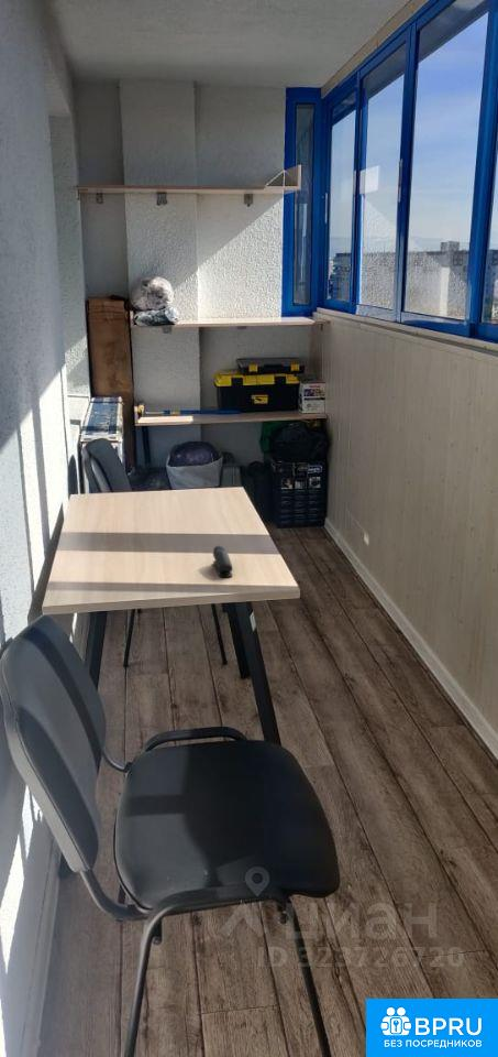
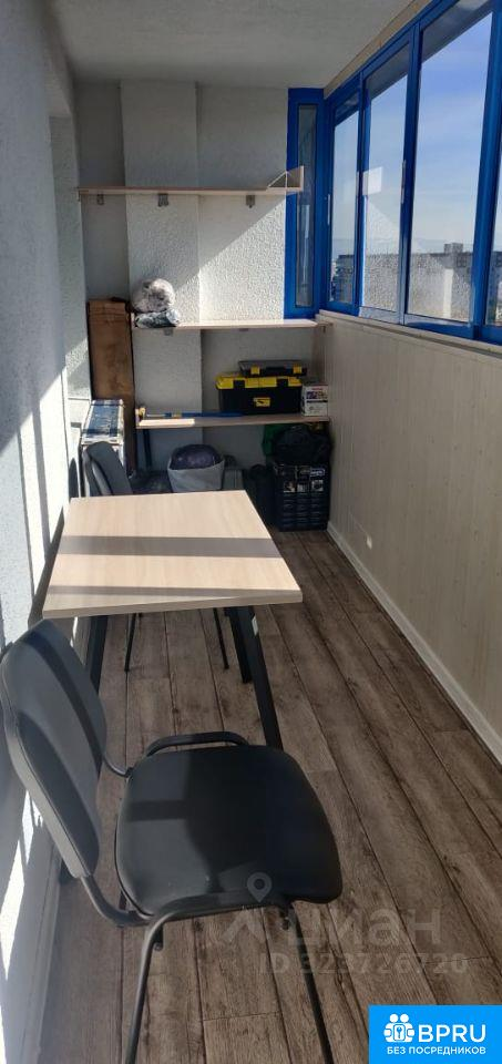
- stapler [212,545,234,578]
